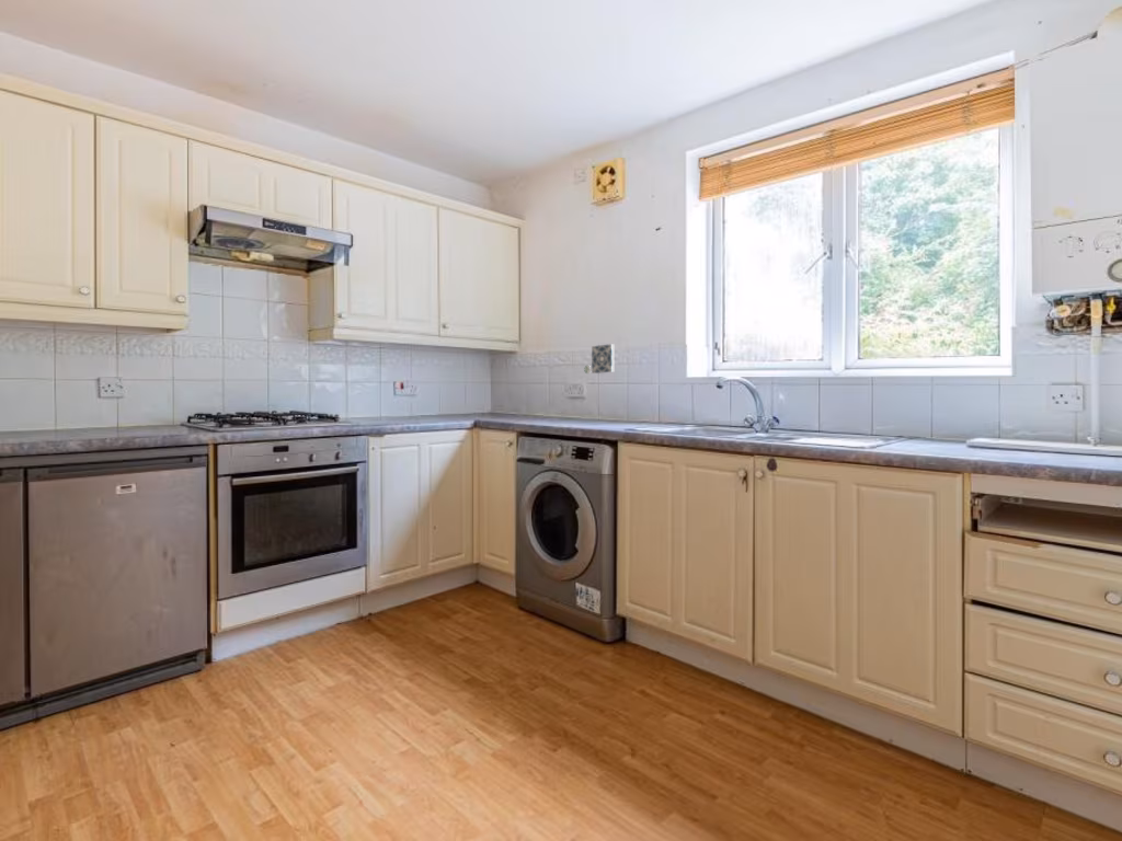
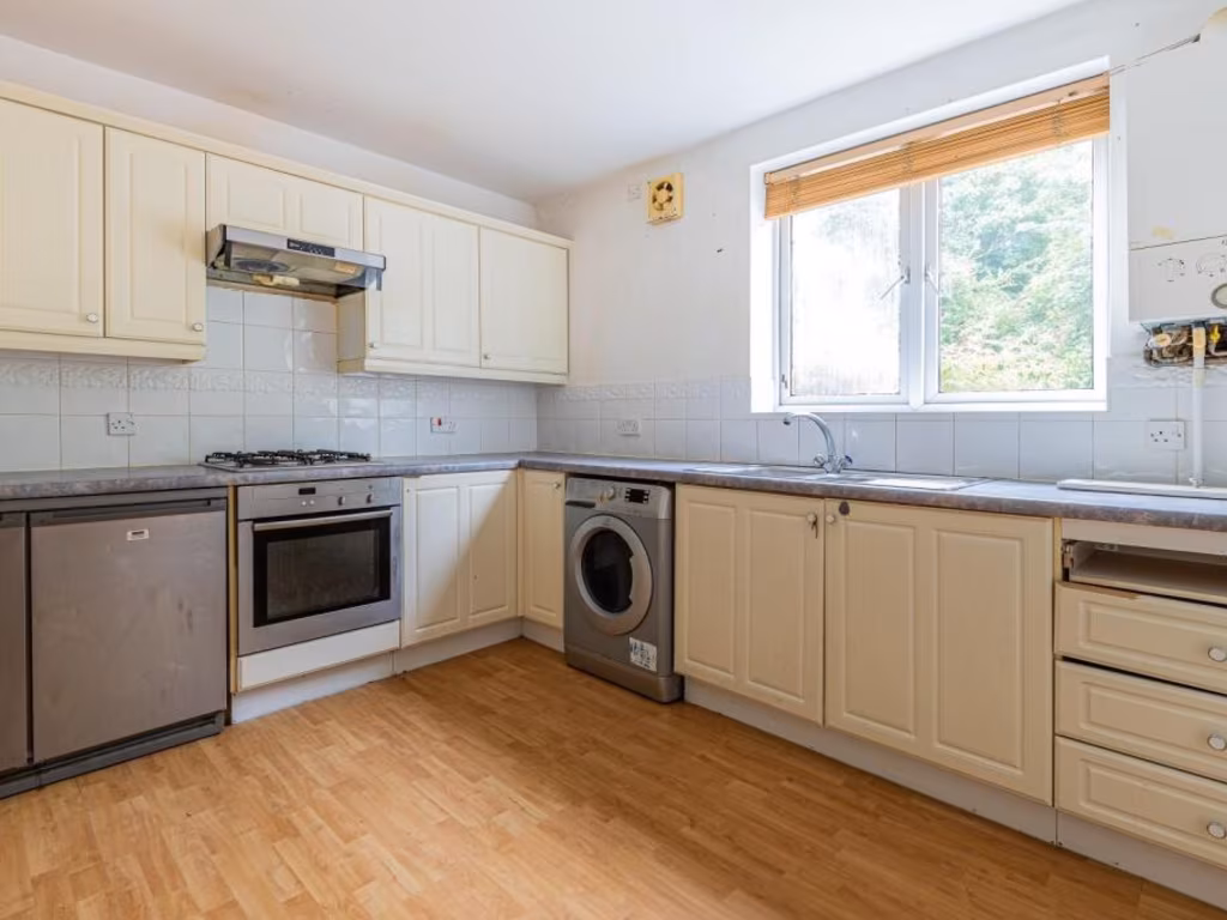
- decorative tile [583,343,615,375]
